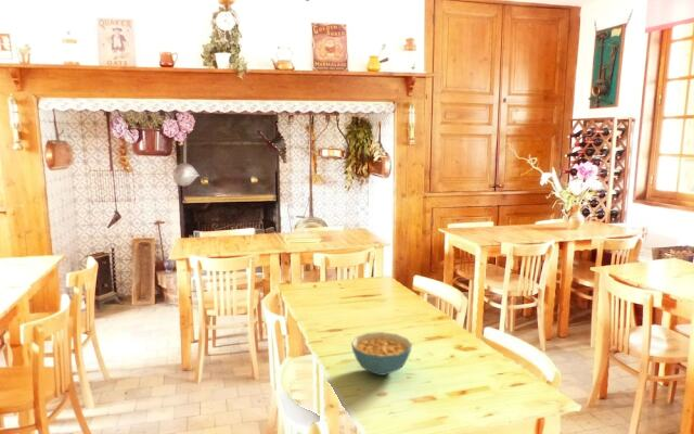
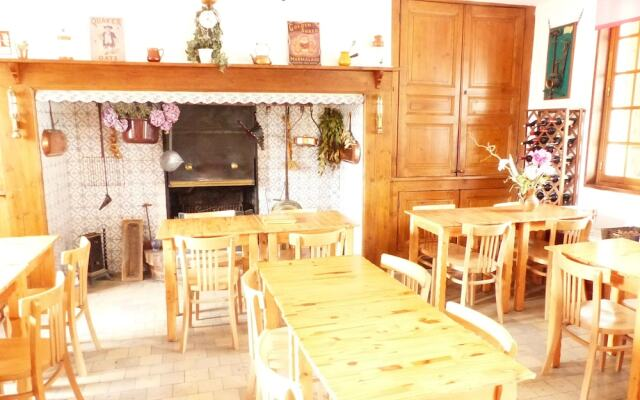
- cereal bowl [350,331,413,376]
